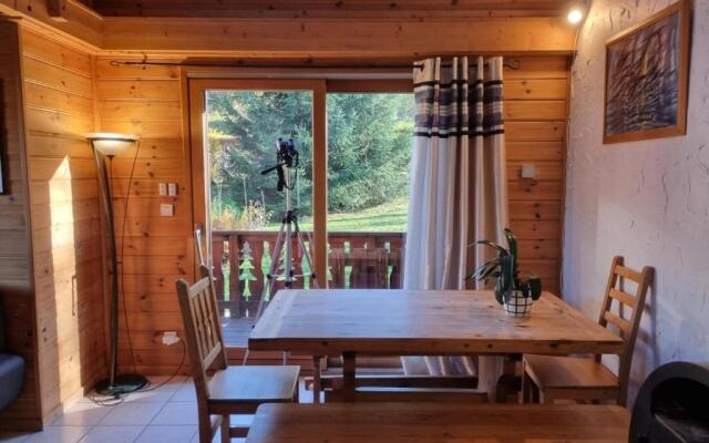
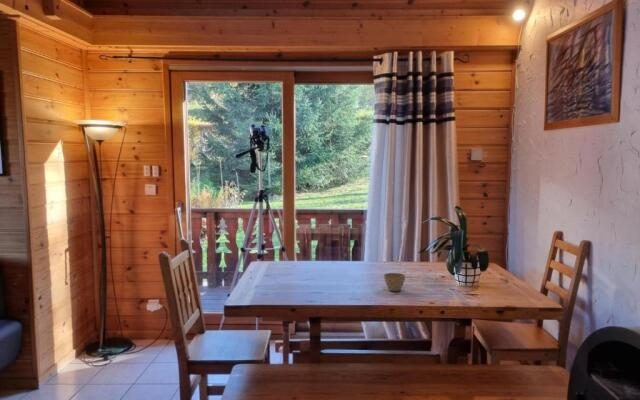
+ flower pot [383,272,406,292]
